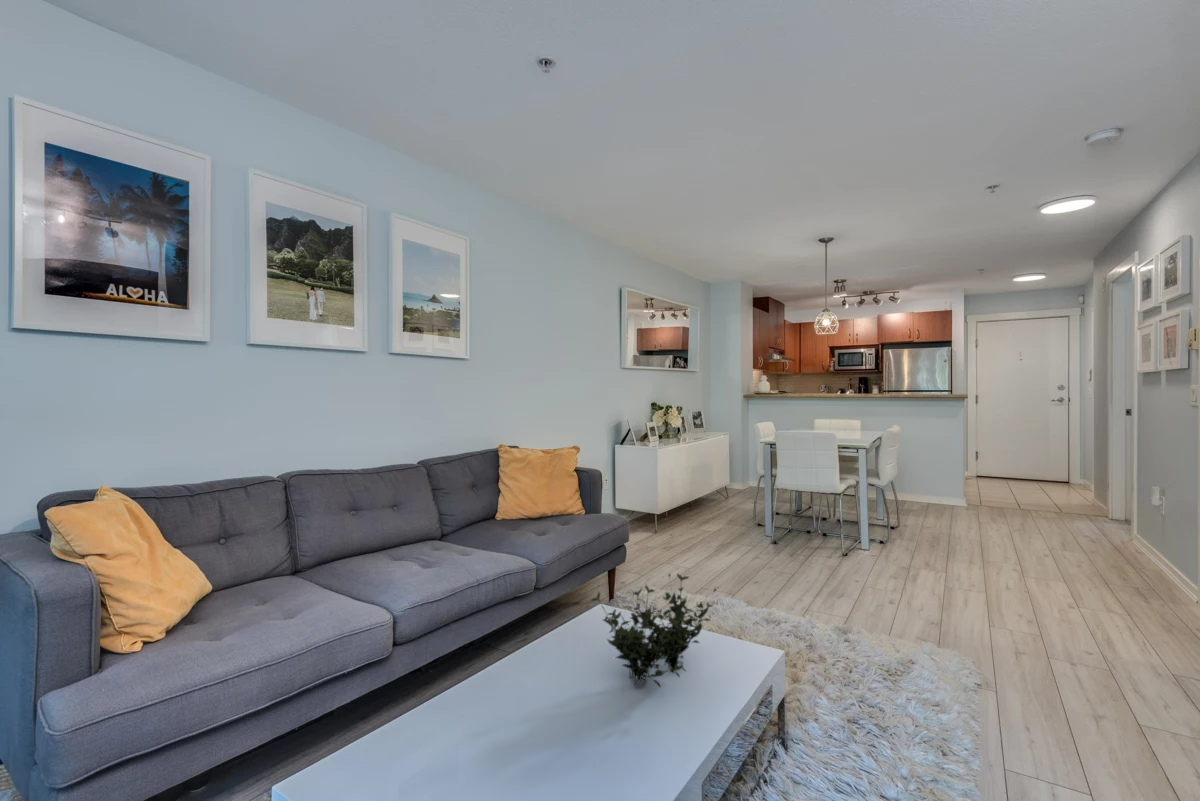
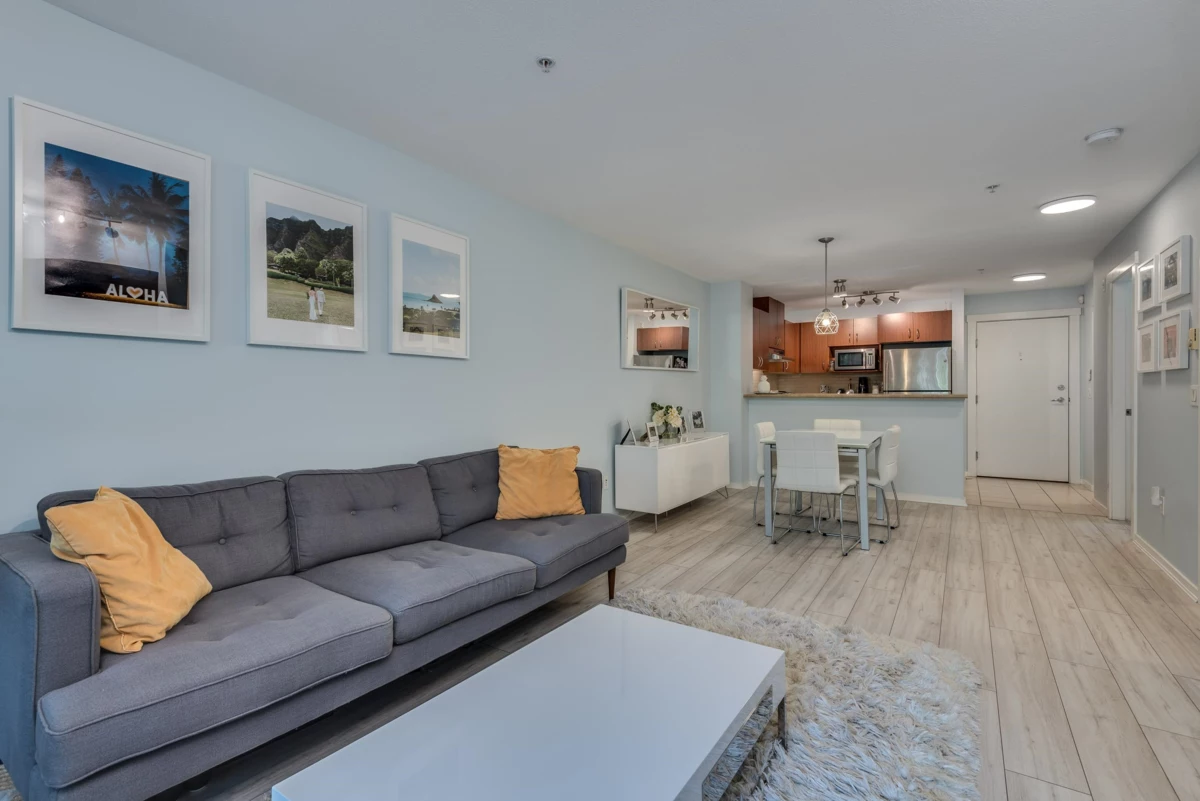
- plant [589,571,718,689]
